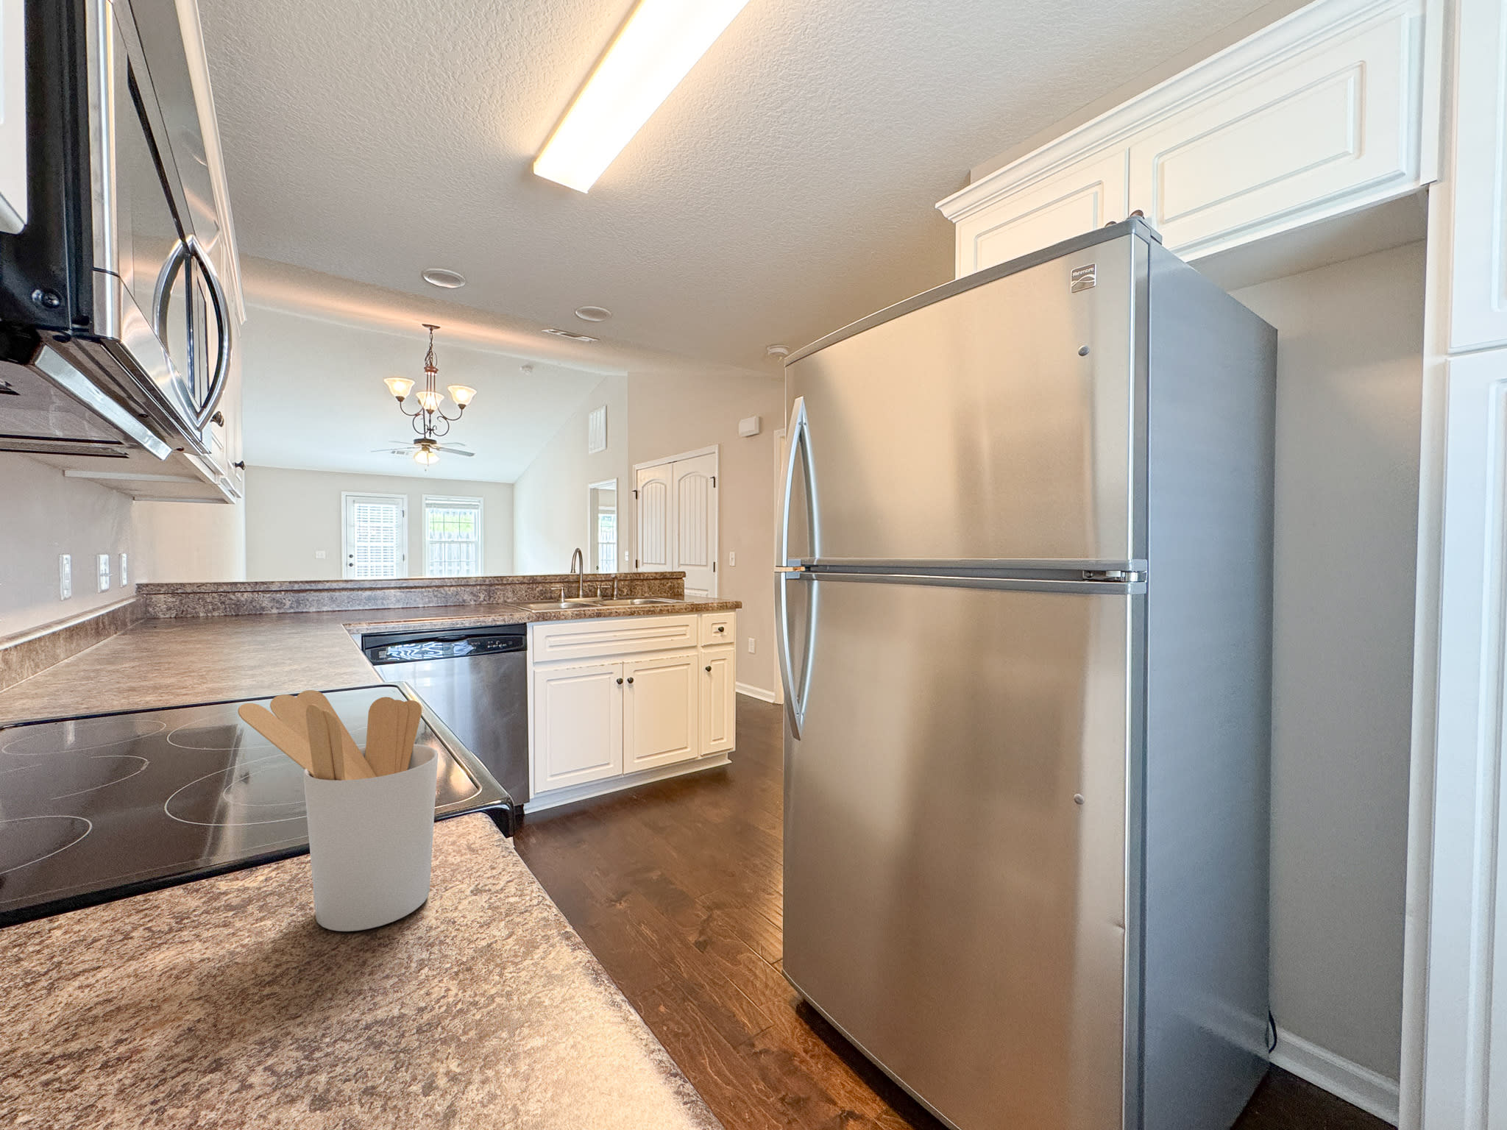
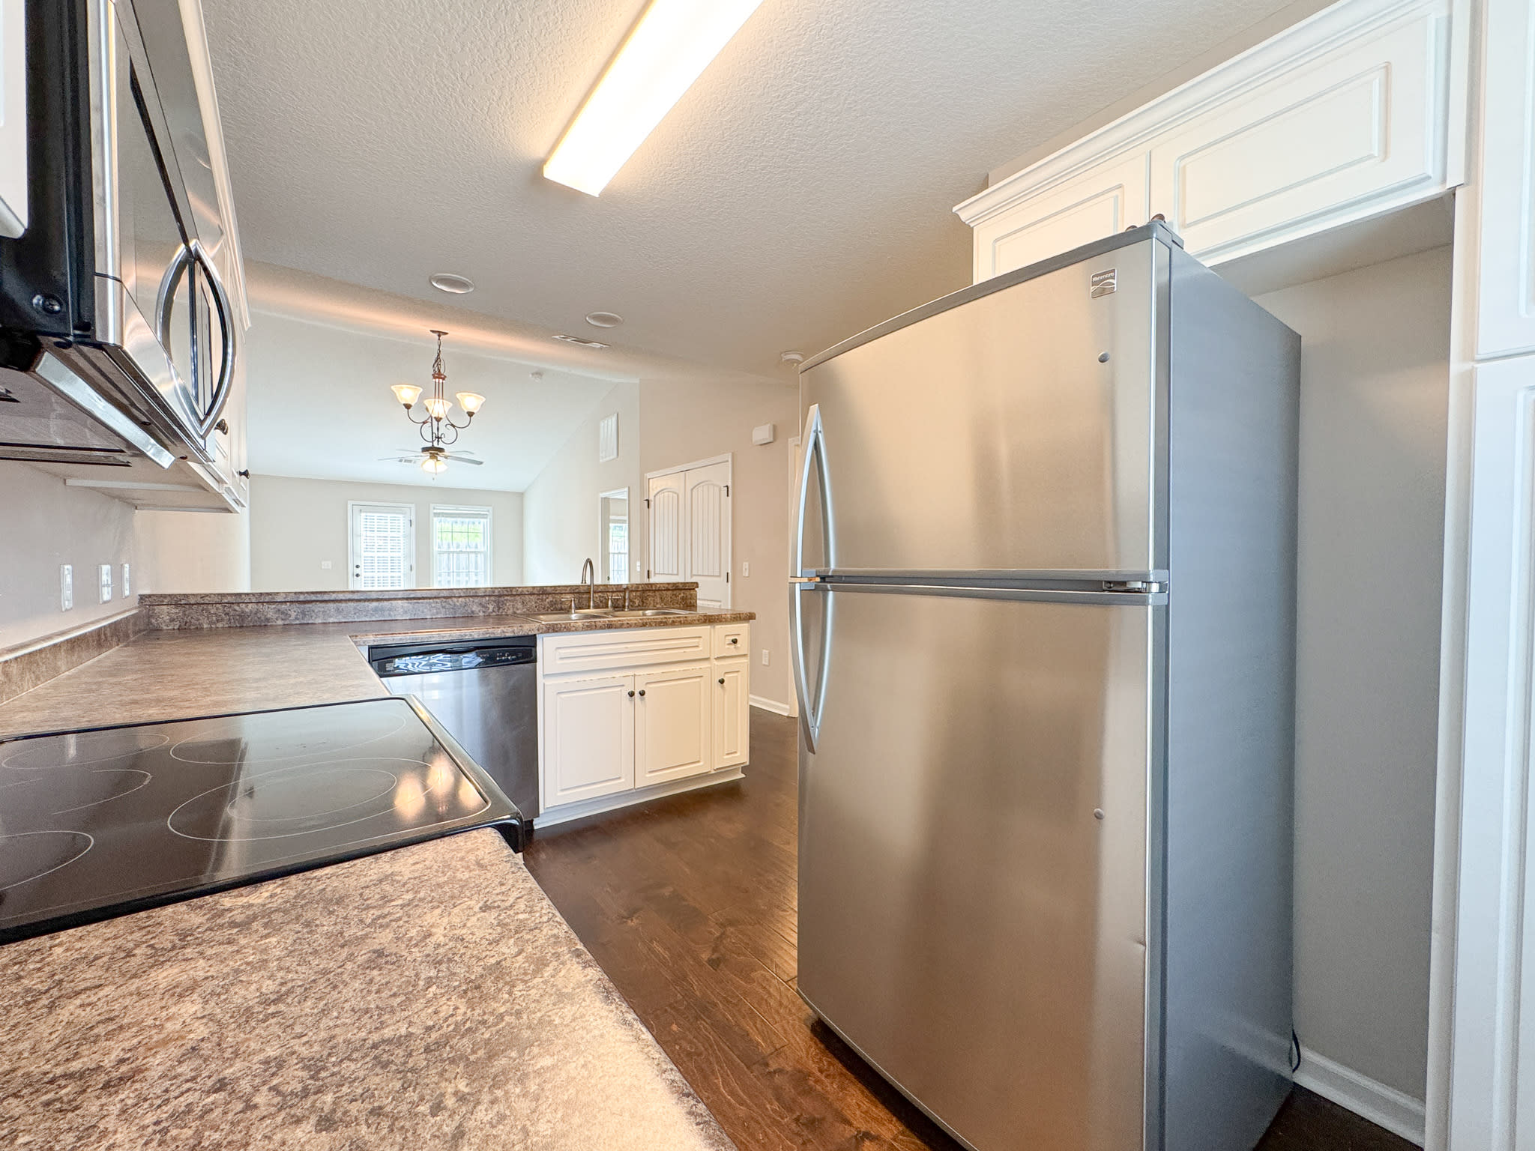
- utensil holder [237,690,439,932]
